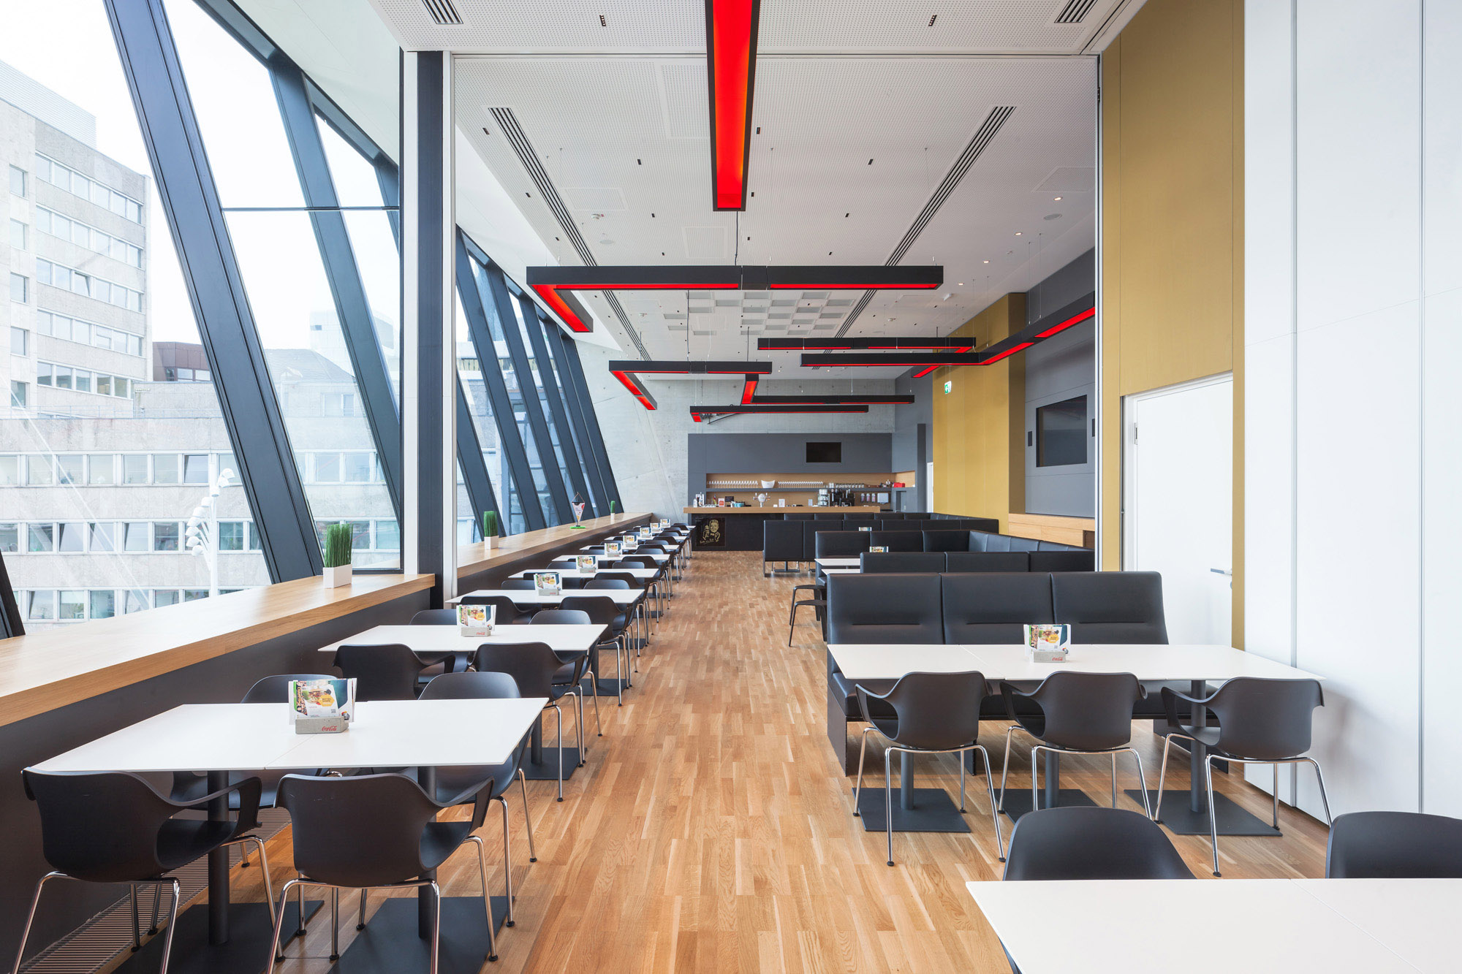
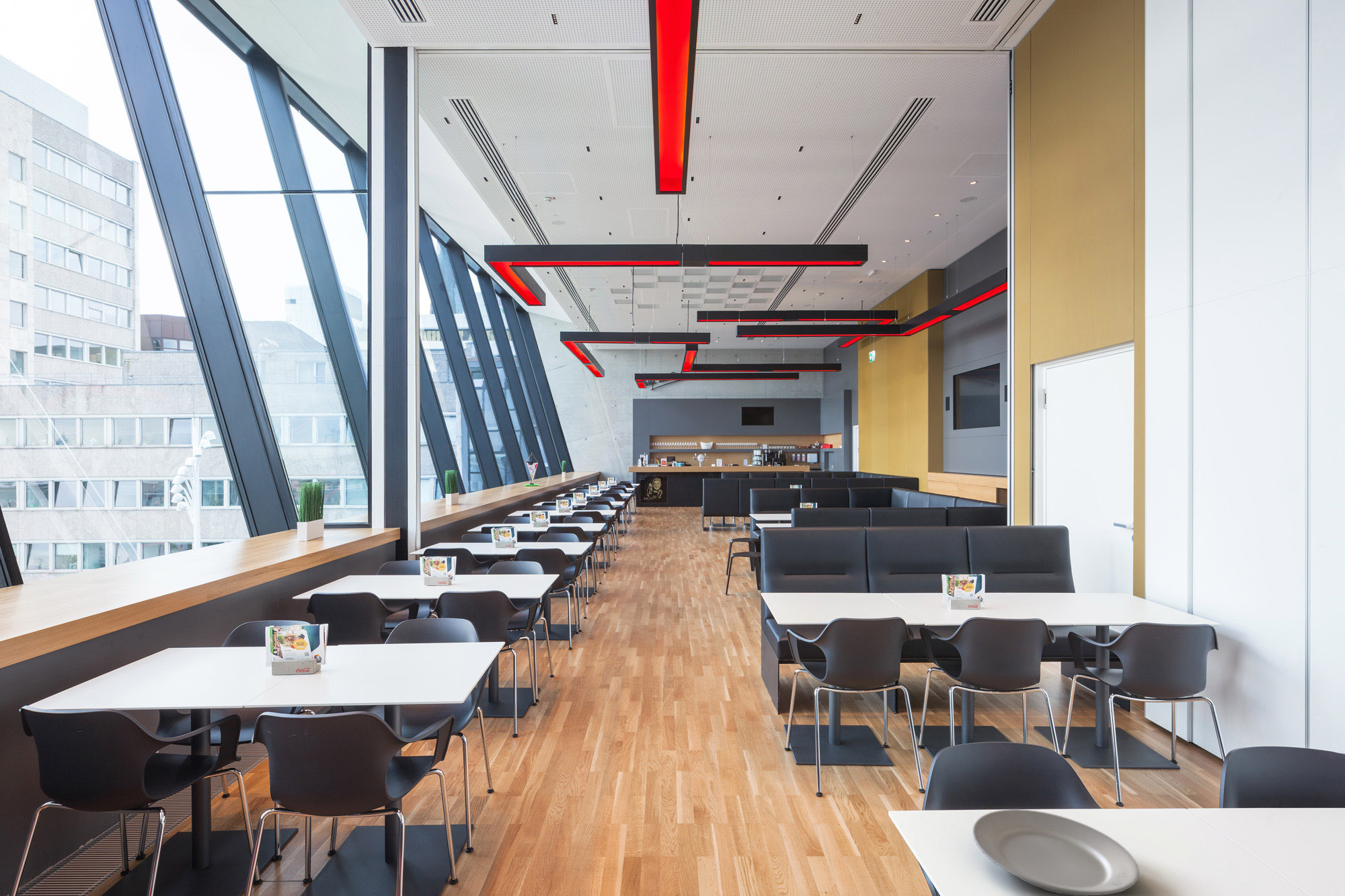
+ plate [972,809,1140,896]
